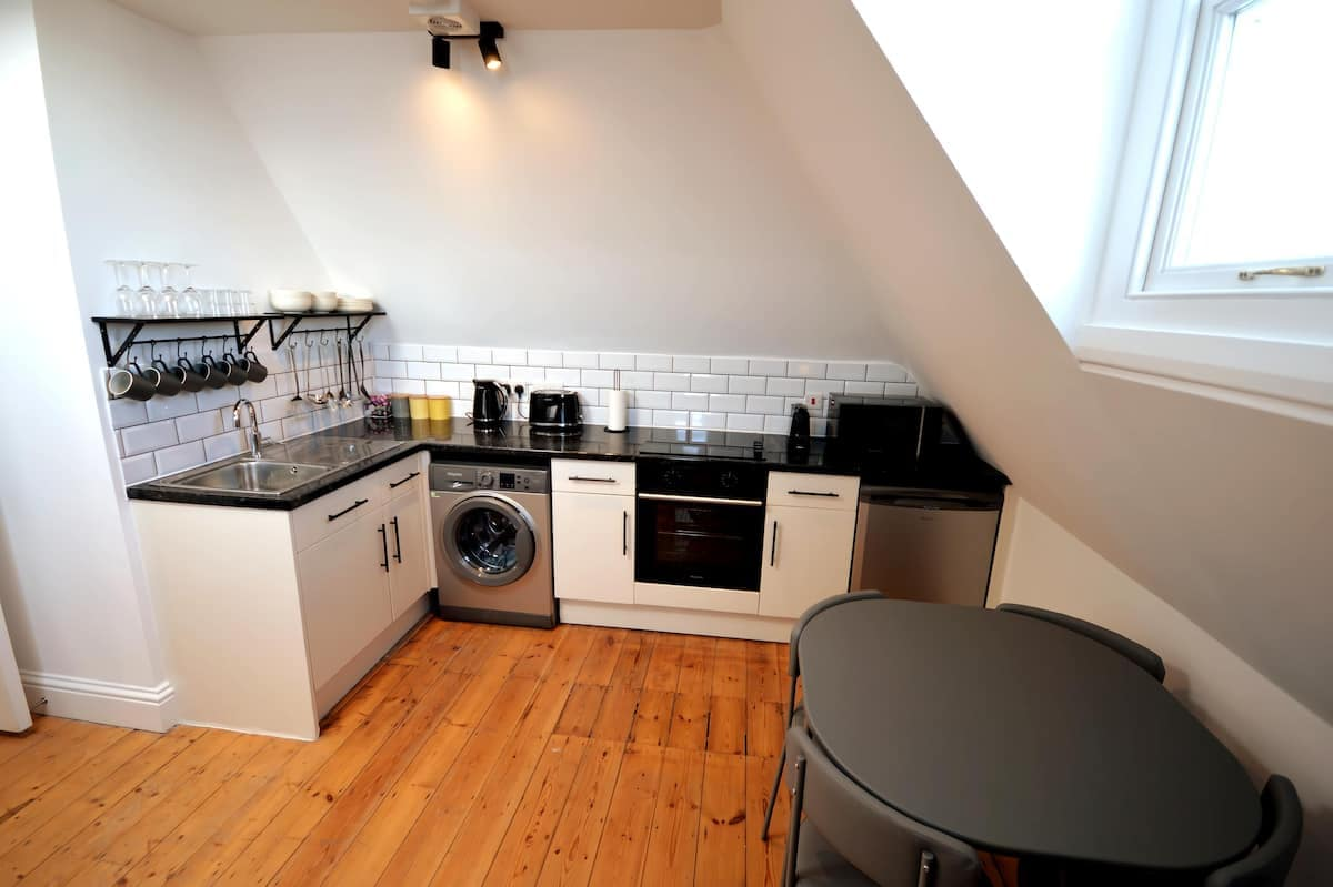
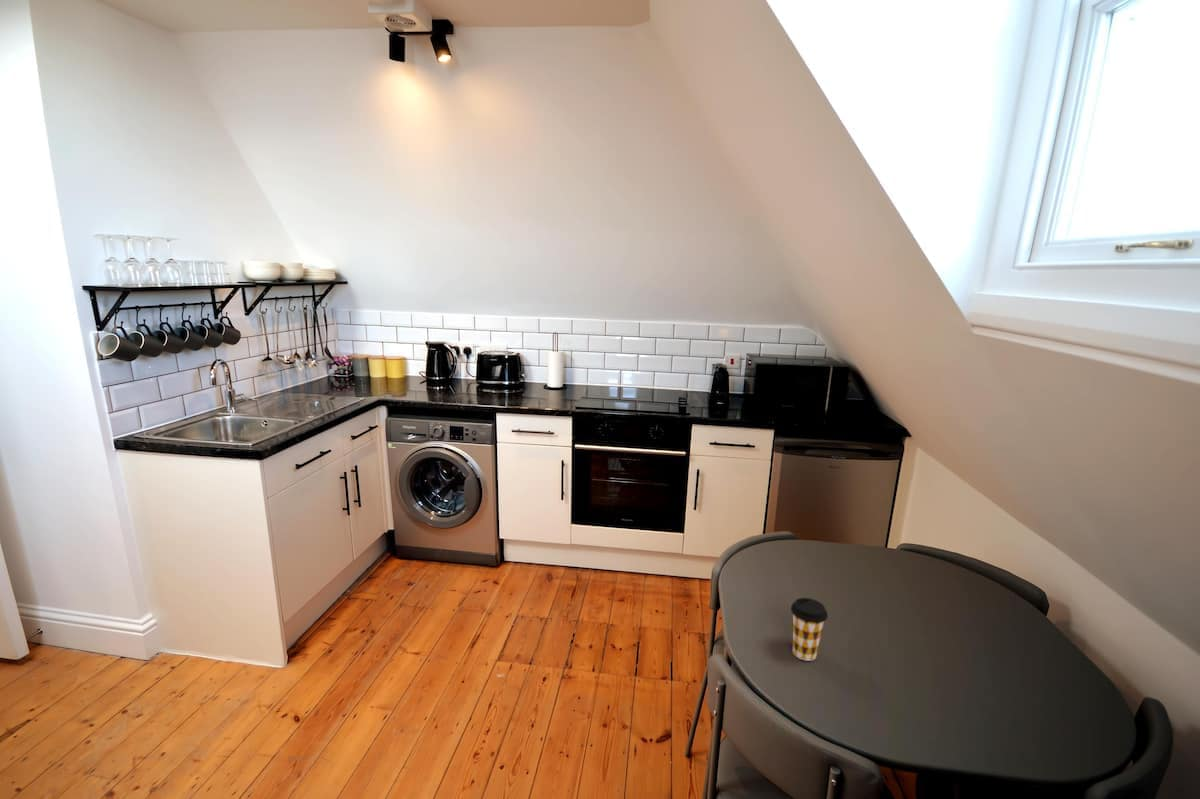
+ coffee cup [790,597,829,662]
